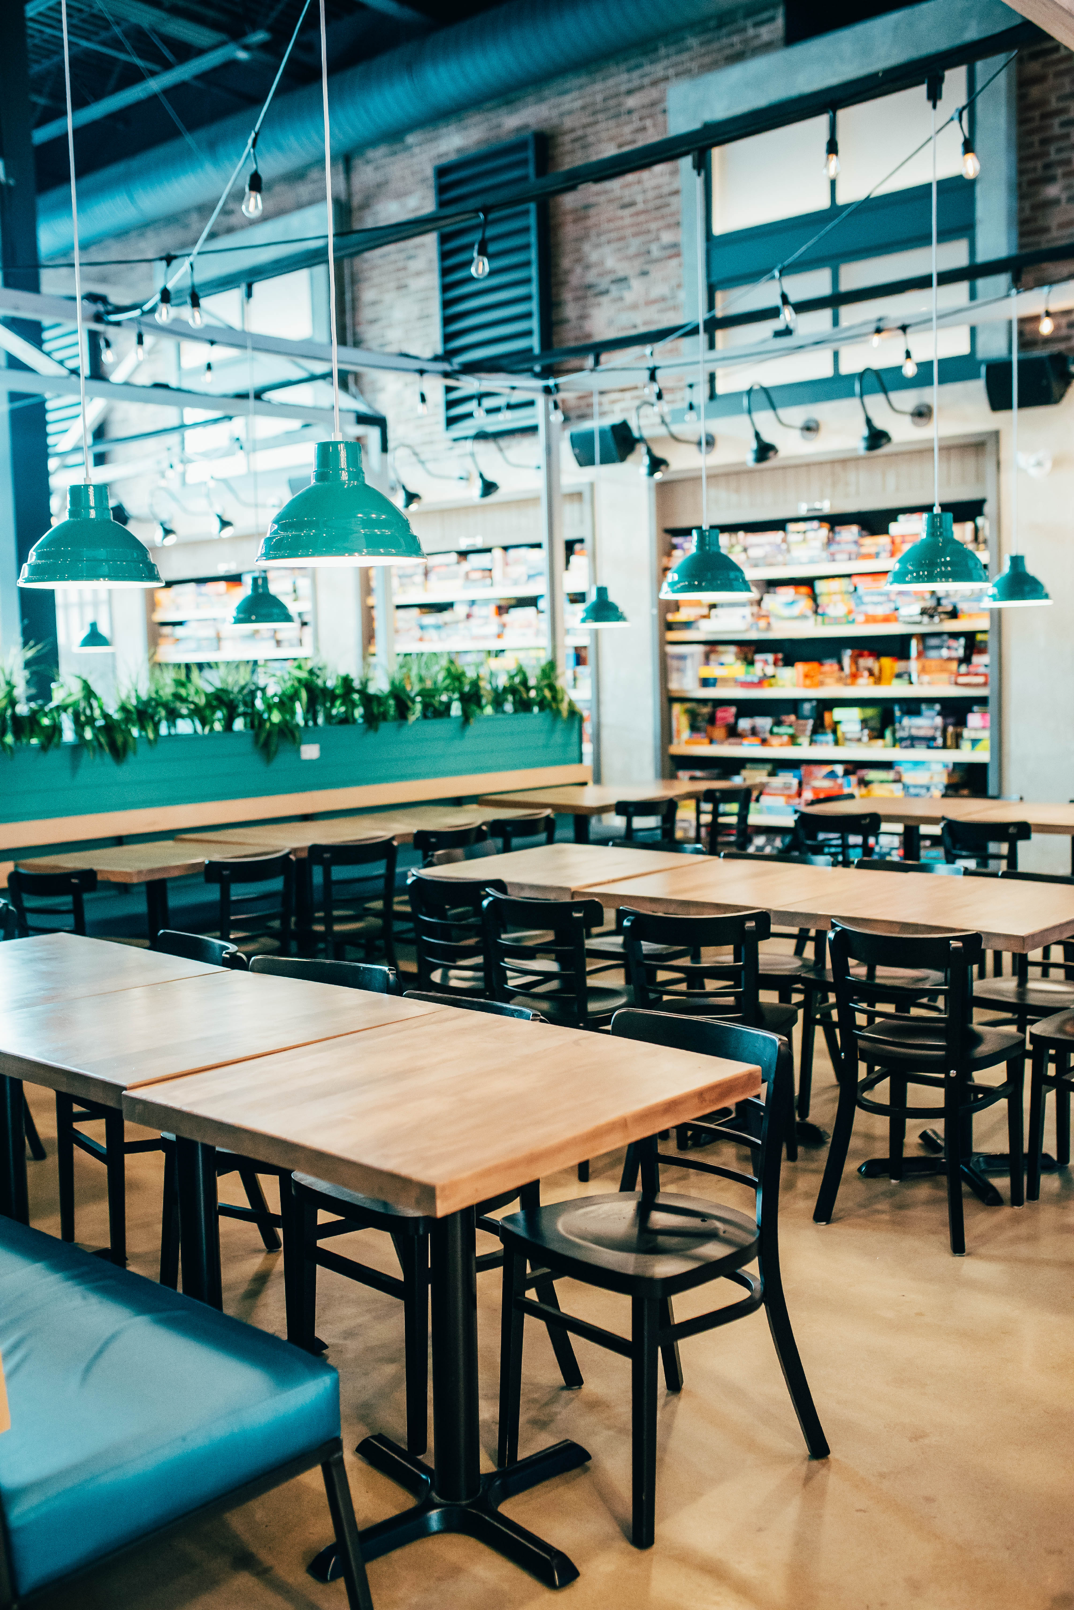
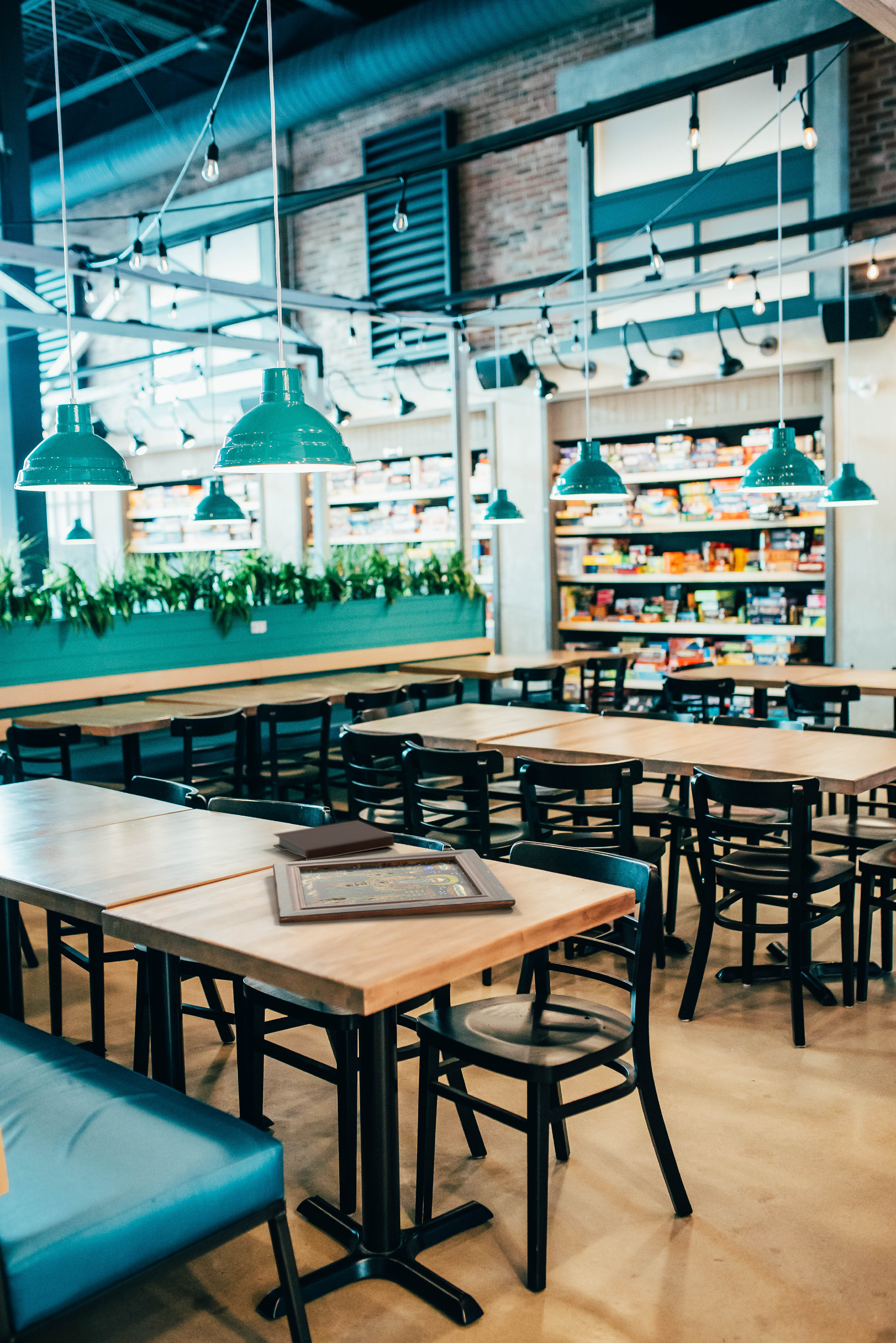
+ notebook [273,820,395,861]
+ religious icon [273,849,516,923]
